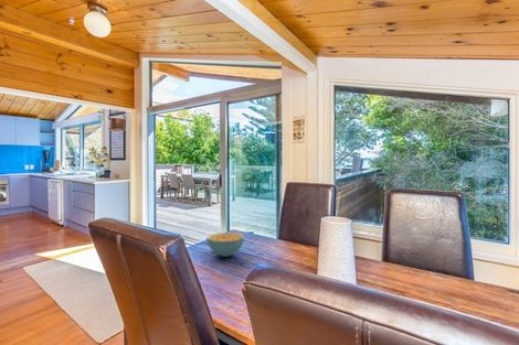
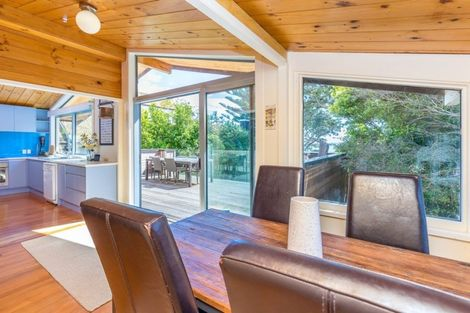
- cereal bowl [205,231,245,258]
